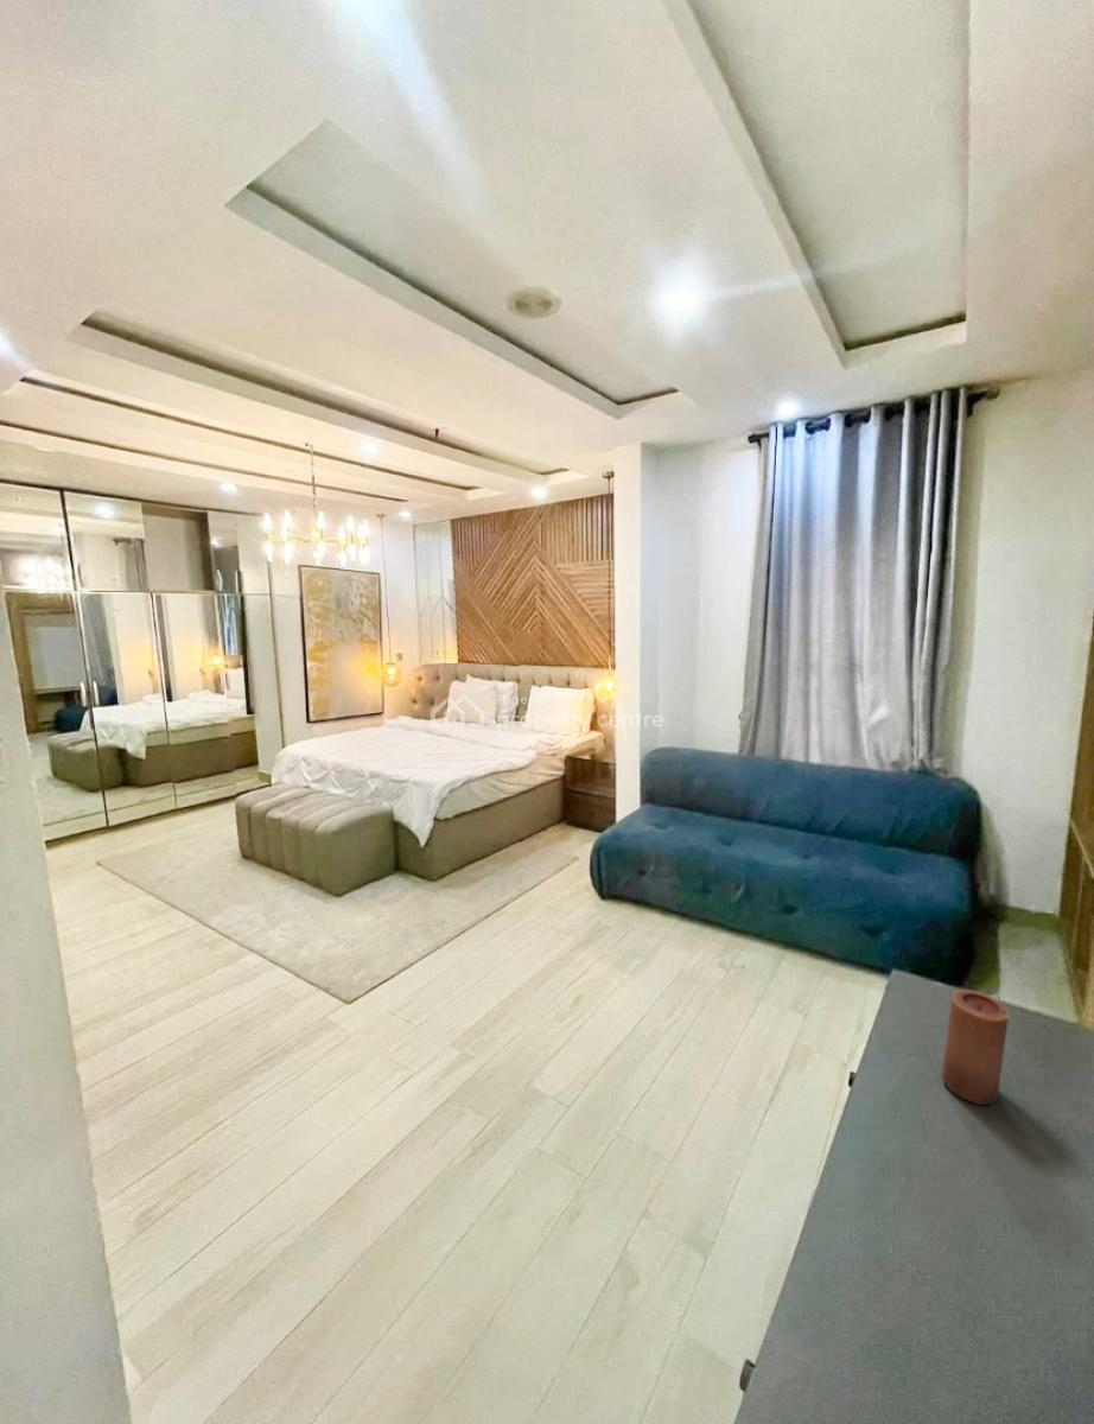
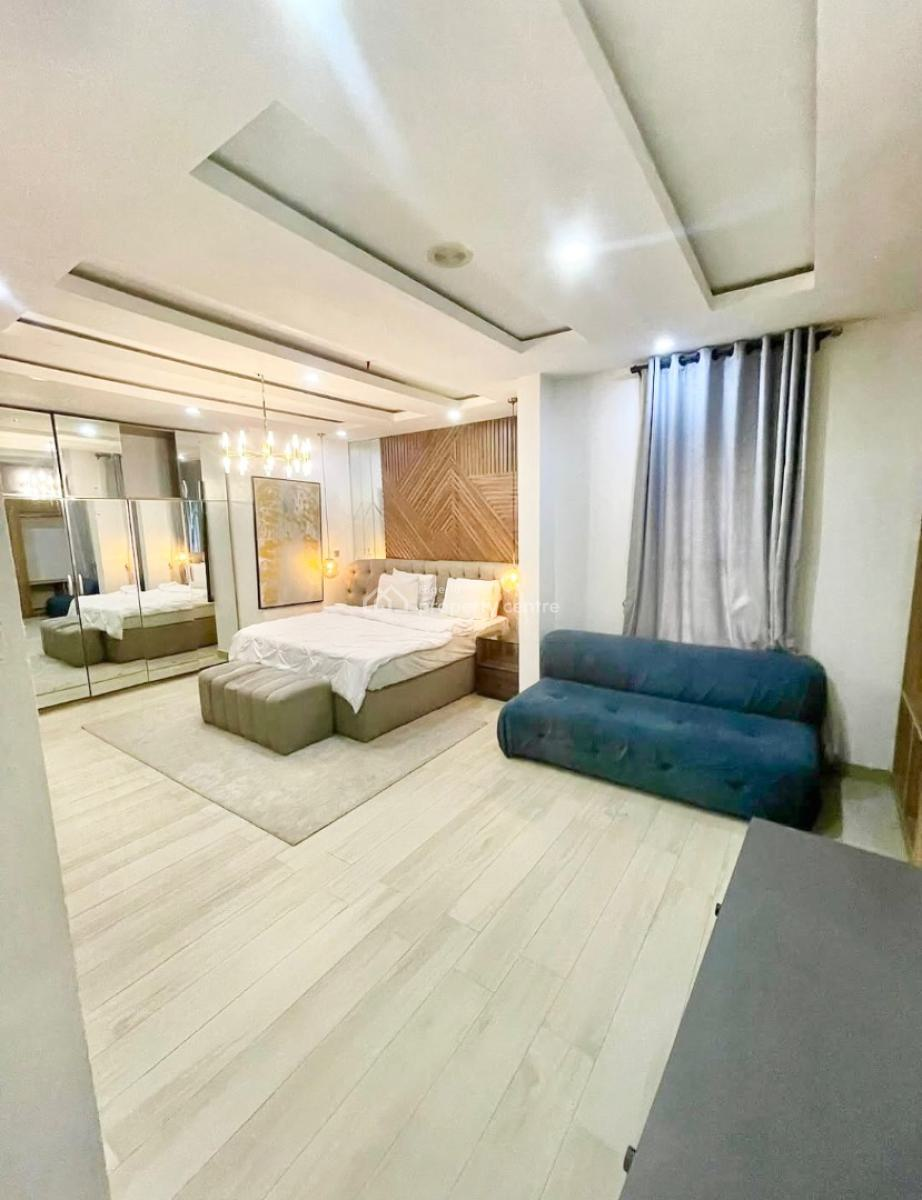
- candle [941,988,1011,1106]
